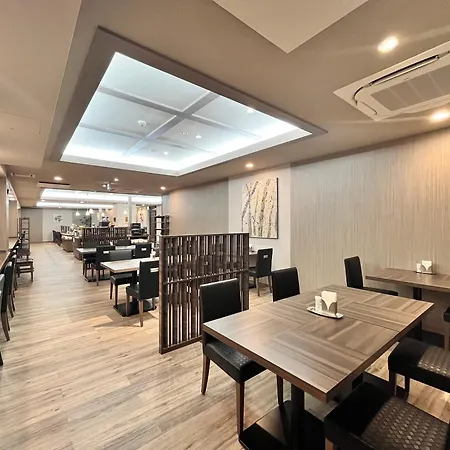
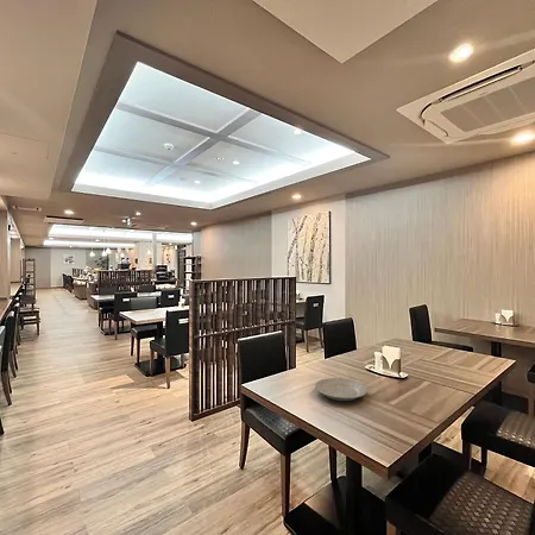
+ plate [314,377,369,402]
